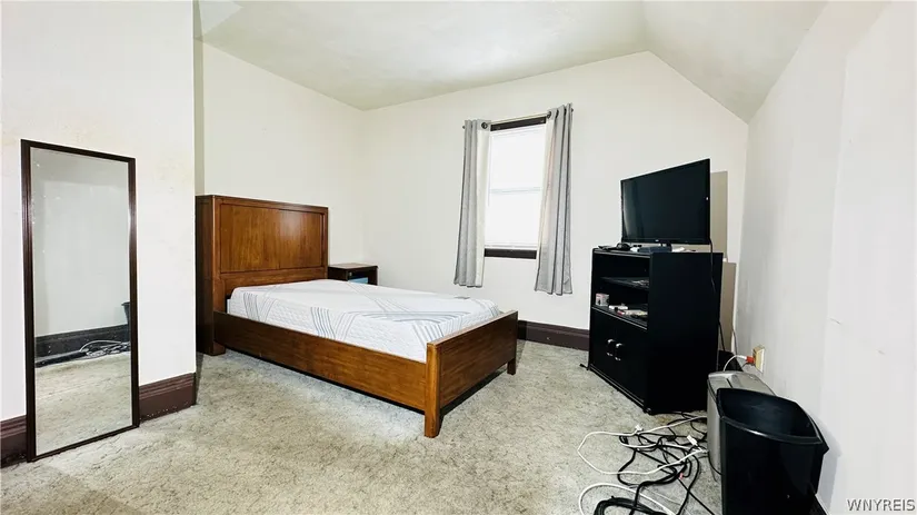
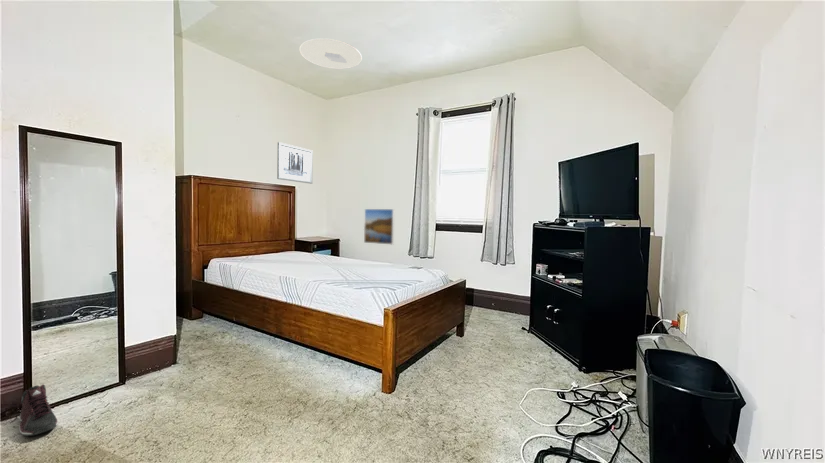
+ sneaker [18,383,59,437]
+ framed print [363,208,395,246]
+ wall art [276,141,314,185]
+ ceiling light [298,37,363,70]
